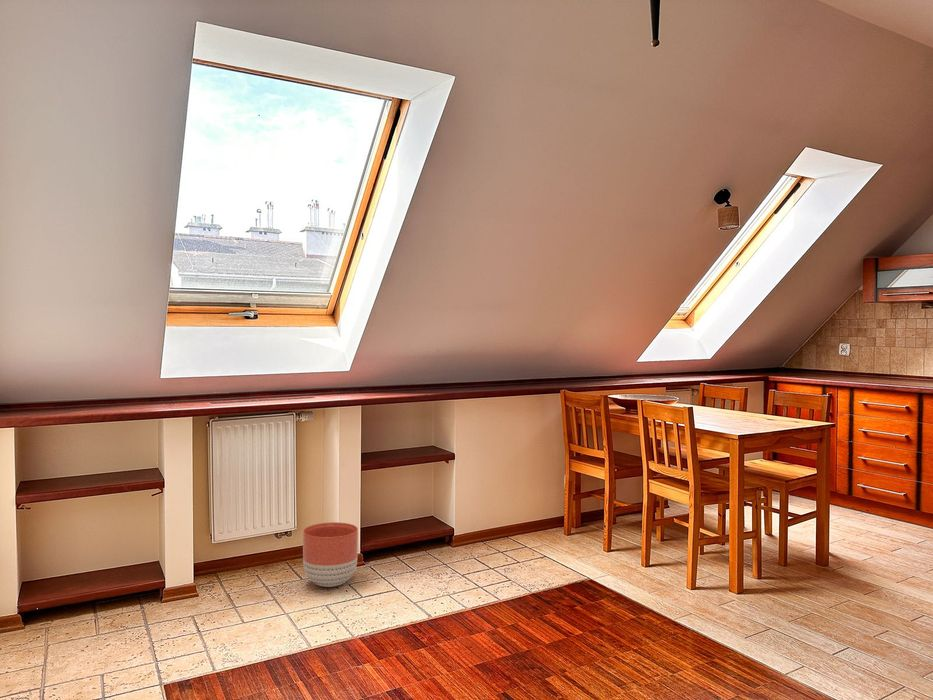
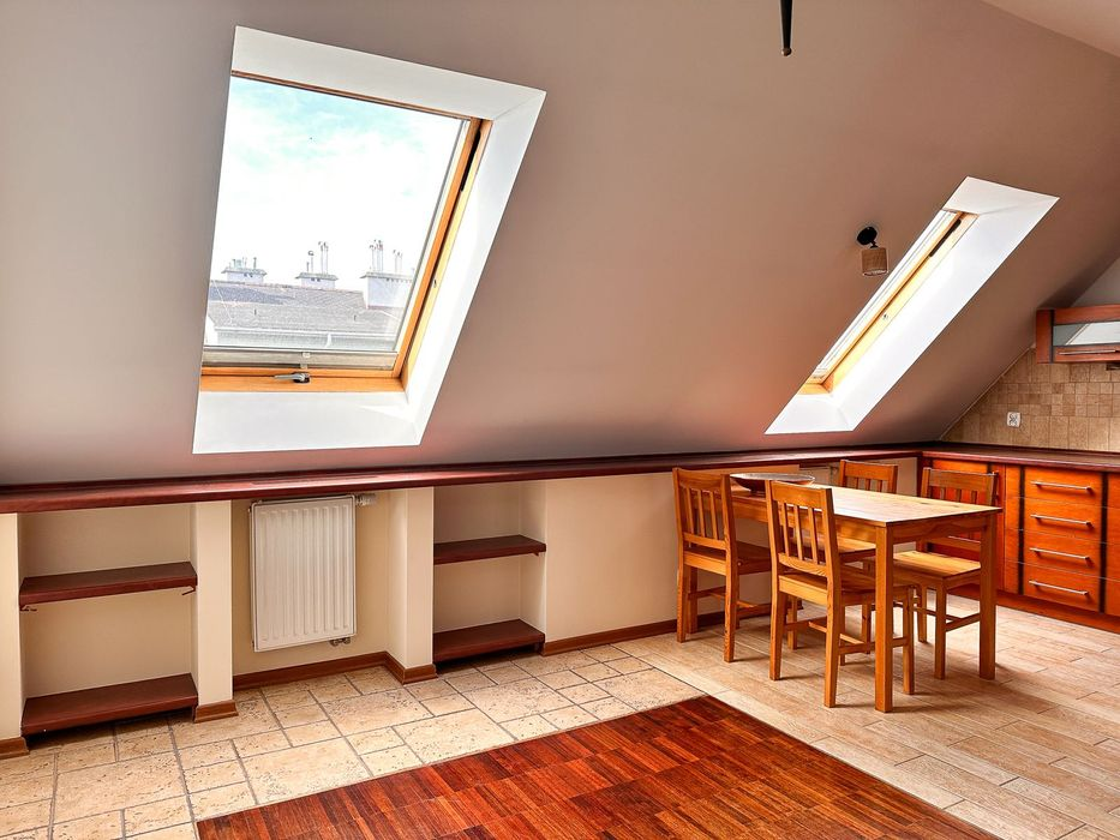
- planter [302,521,359,588]
